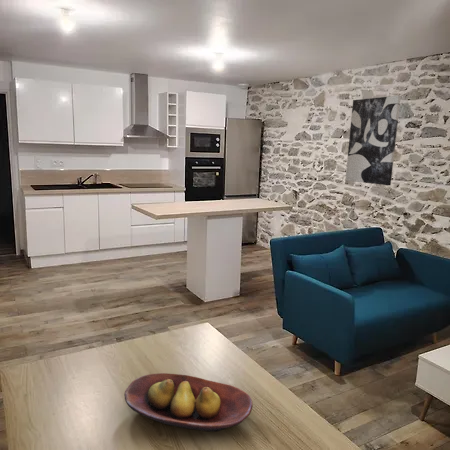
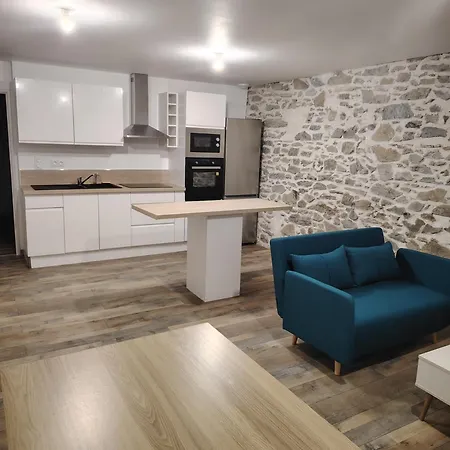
- wall art [344,95,402,186]
- fruit bowl [123,372,254,432]
